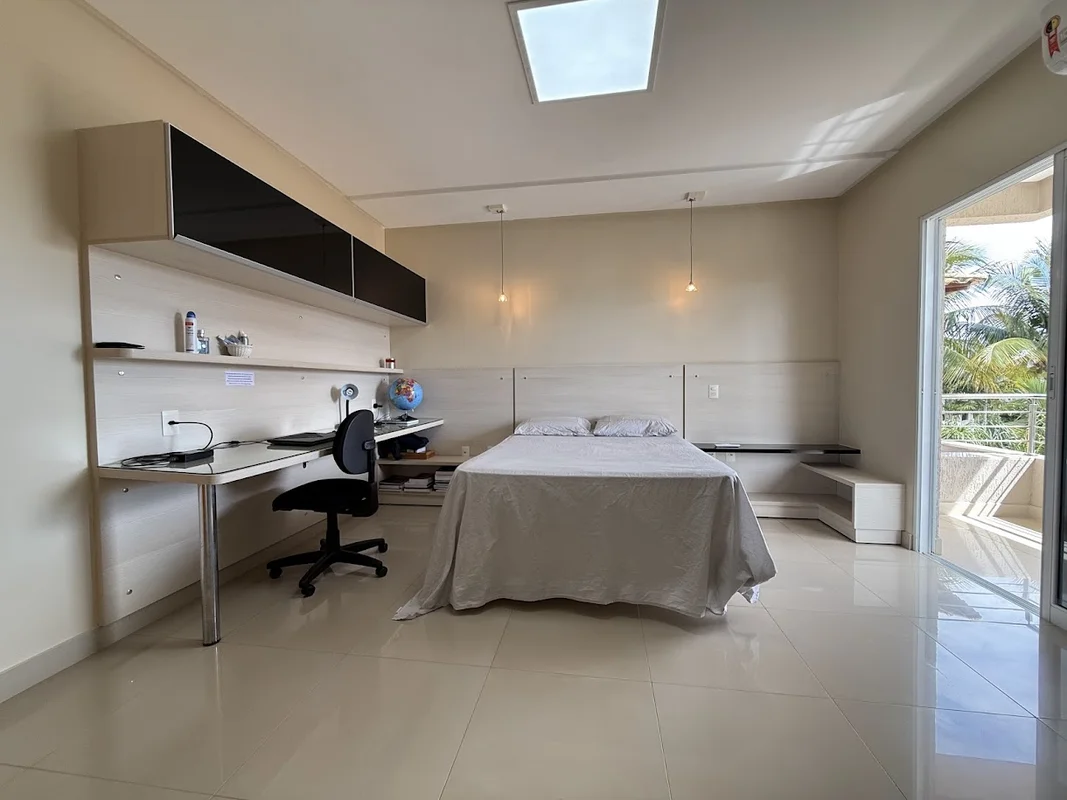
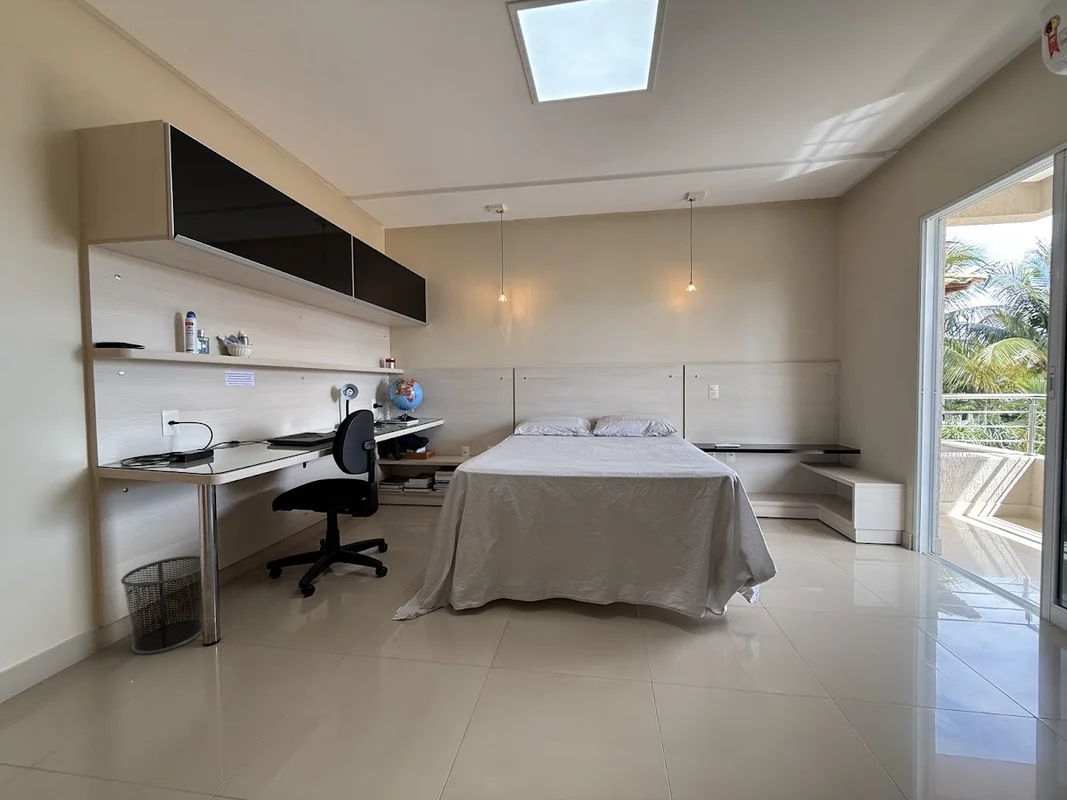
+ waste bin [120,555,204,655]
